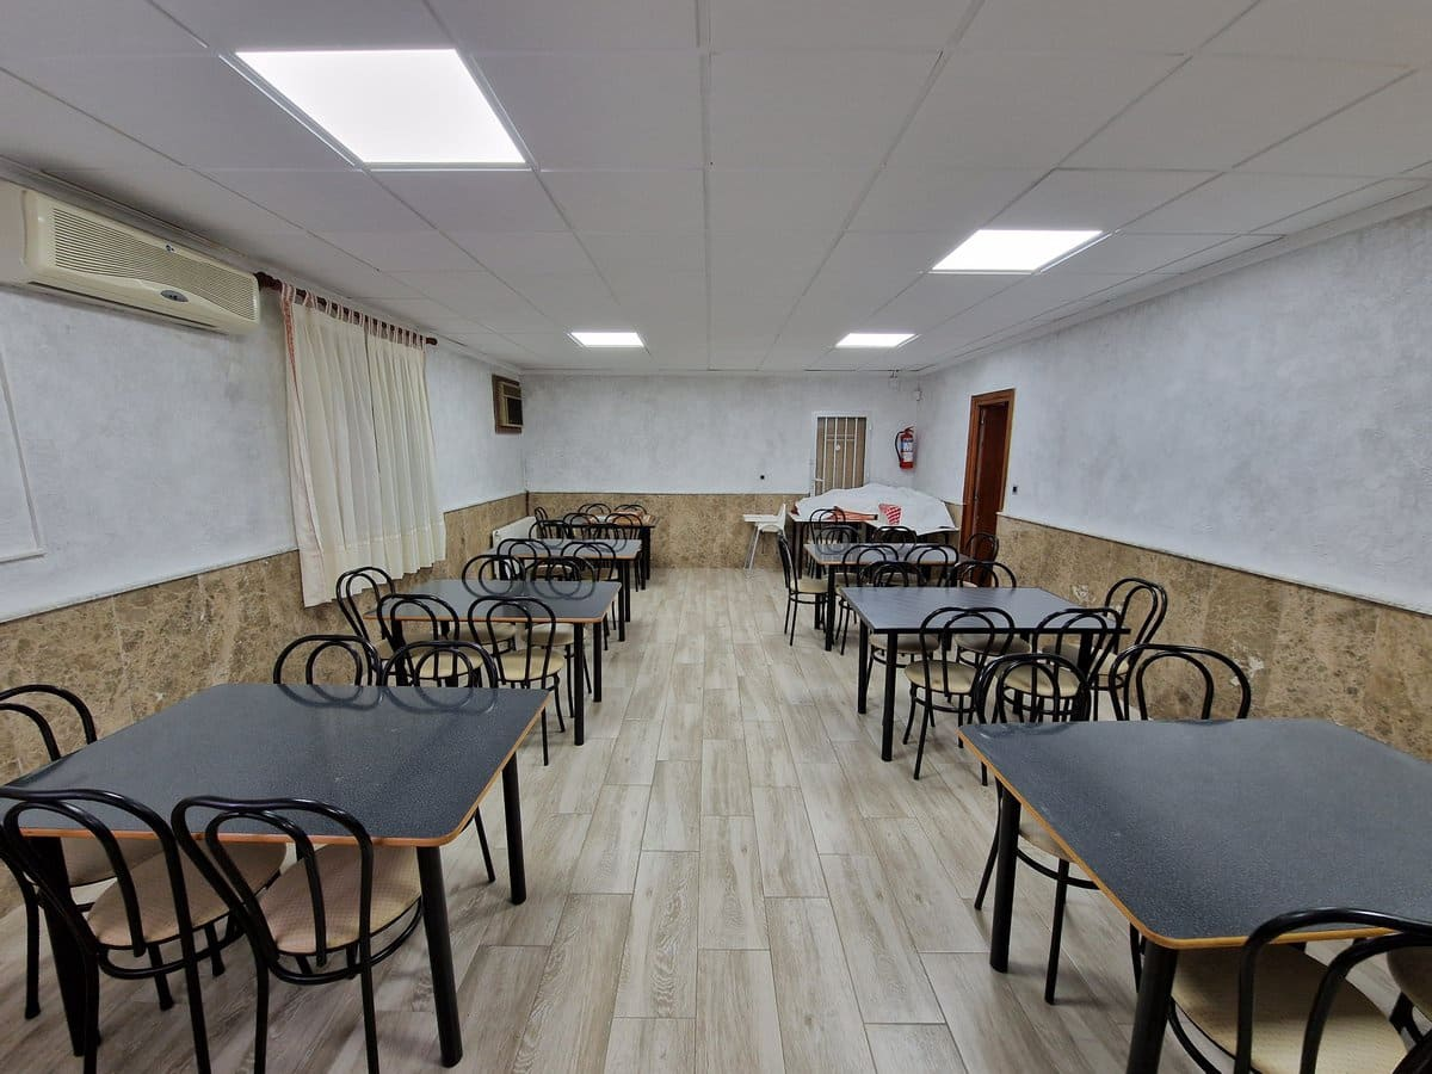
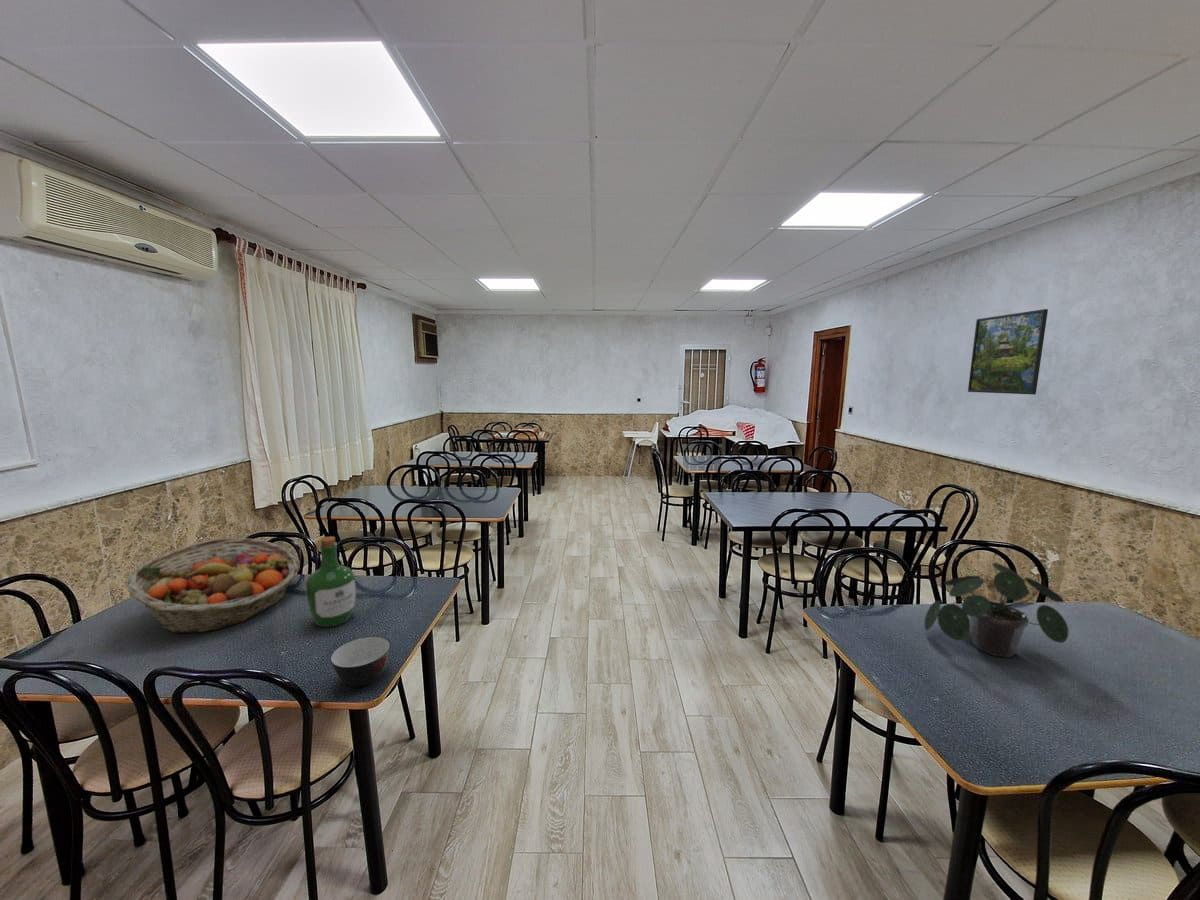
+ fruit basket [125,537,301,634]
+ potted plant [924,562,1070,659]
+ wine bottle [305,536,357,628]
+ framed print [967,308,1049,396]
+ soup bowl [329,635,392,687]
